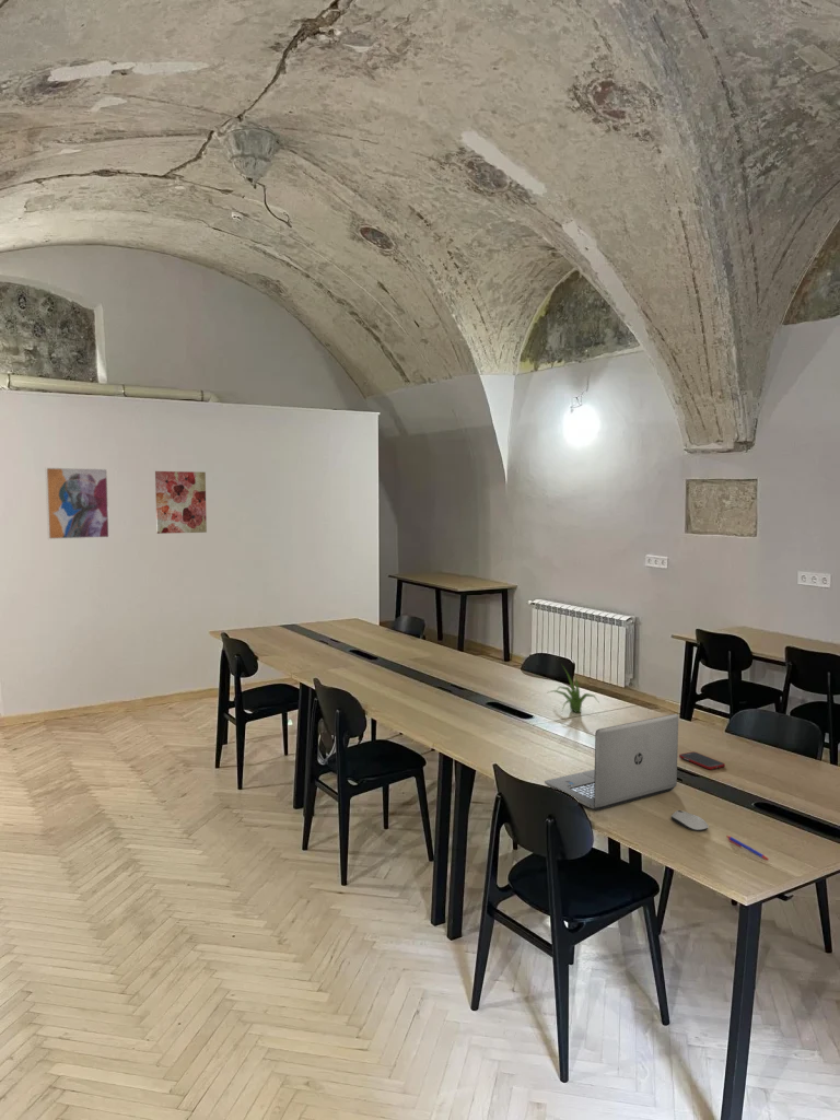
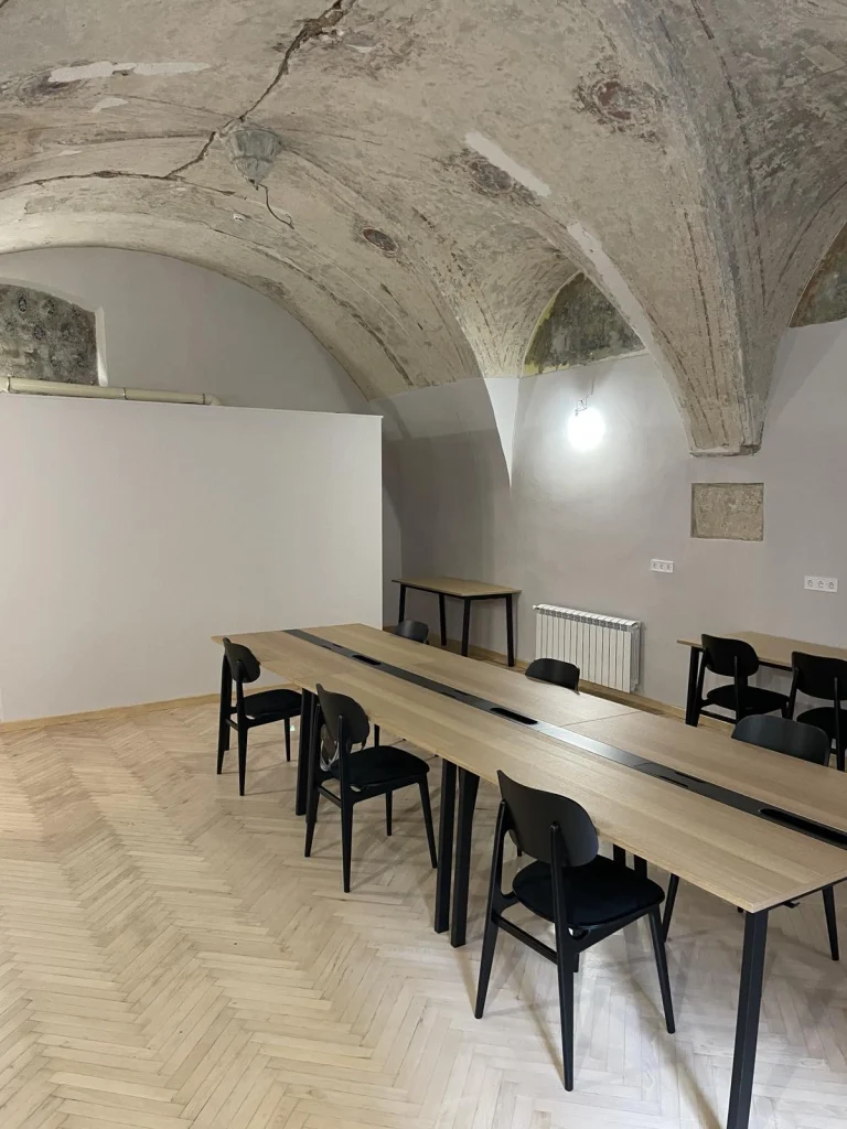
- wall art [154,470,208,535]
- laptop [544,713,679,812]
- cell phone [678,750,726,770]
- computer mouse [669,809,710,832]
- plant [545,664,602,714]
- wall art [44,466,110,540]
- pen [725,835,771,862]
